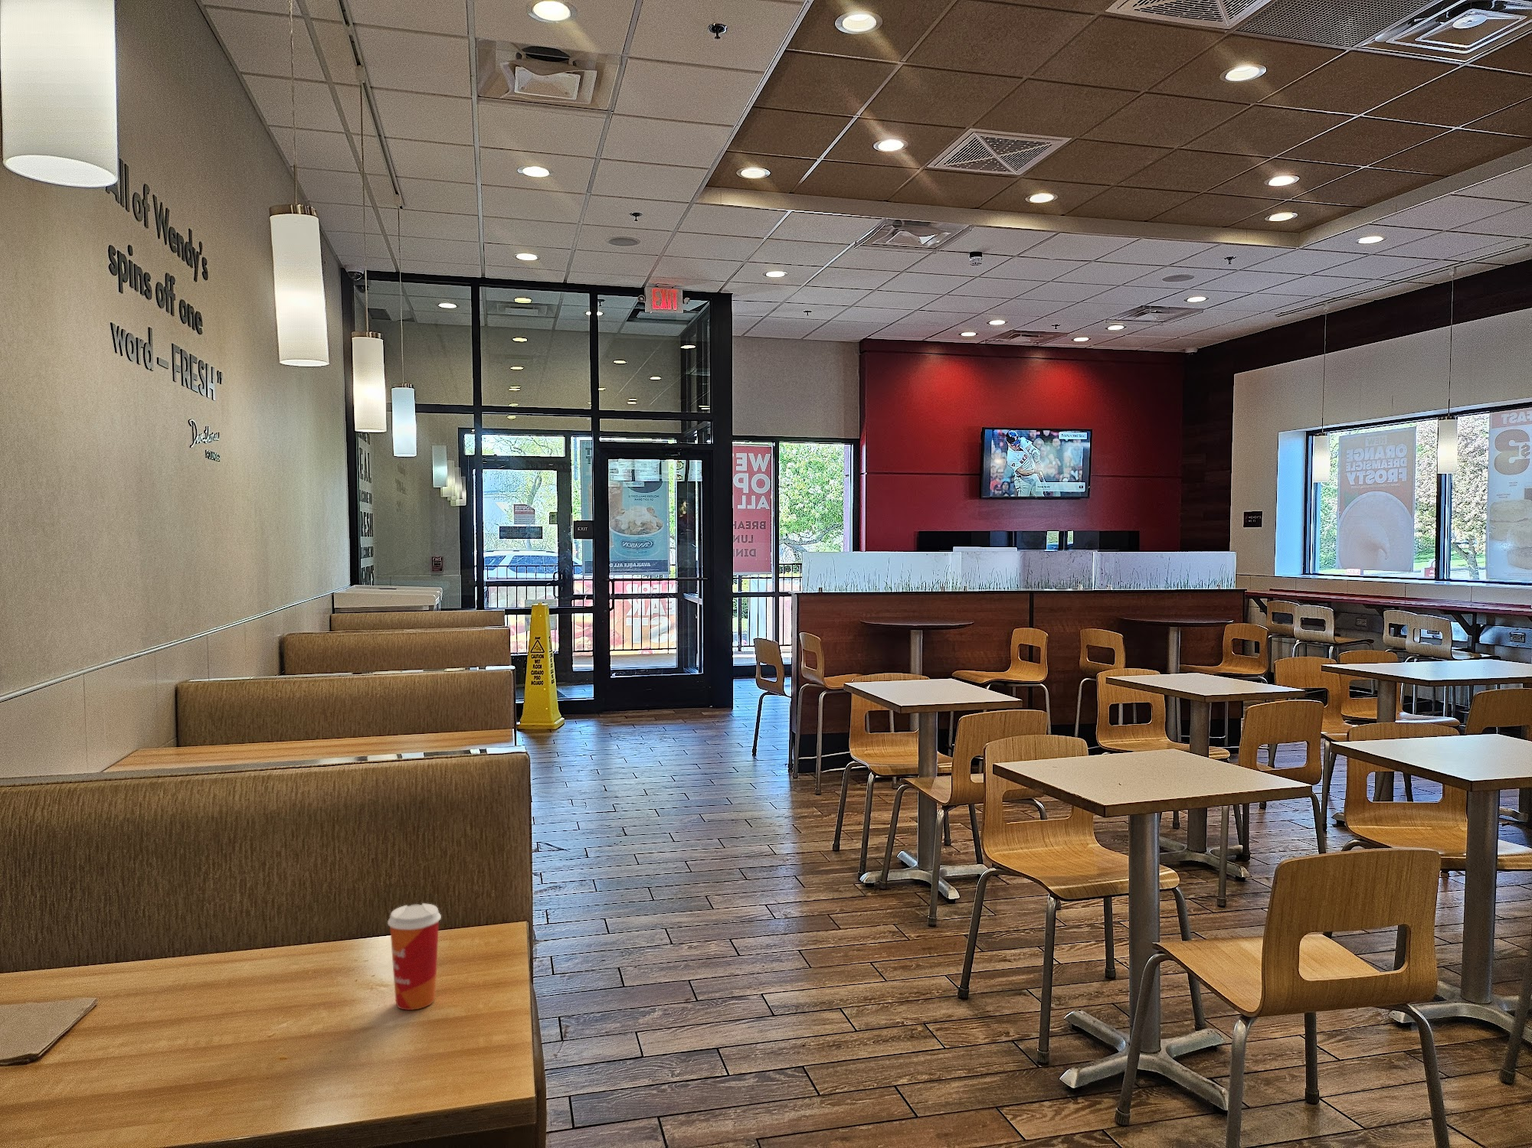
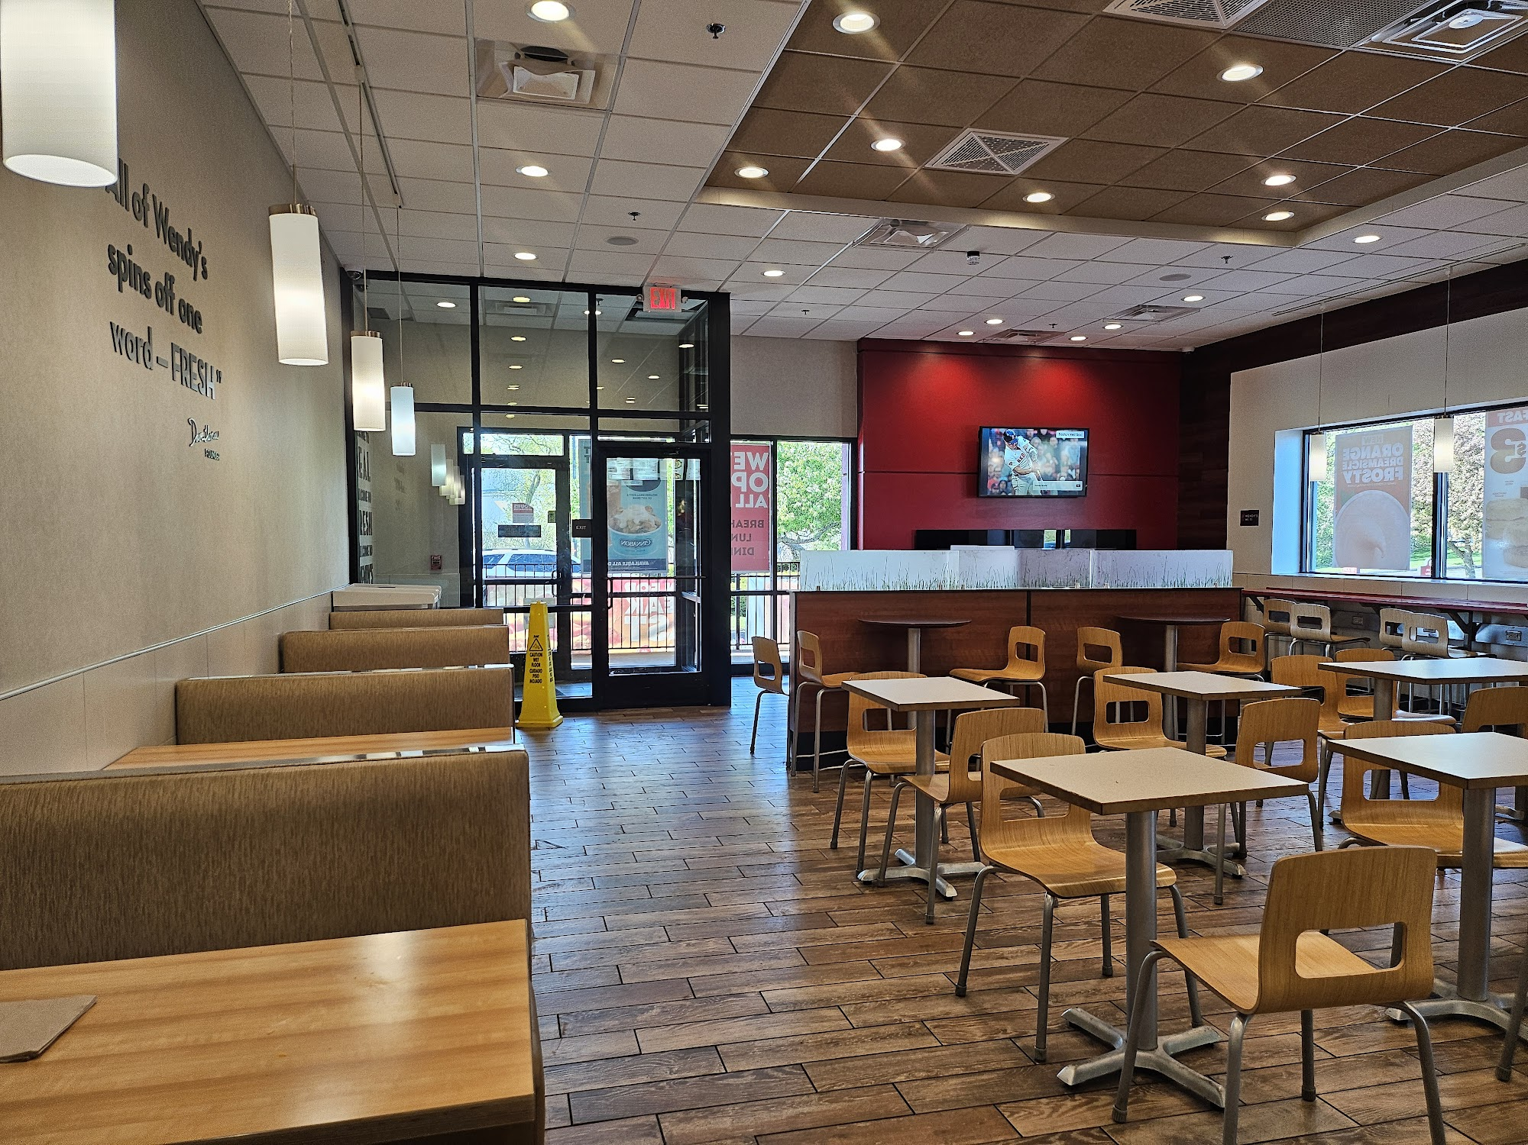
- paper cup [387,902,442,1011]
